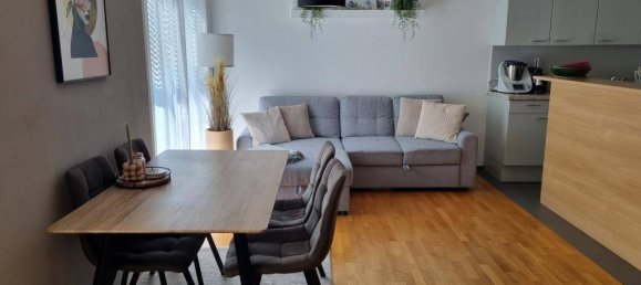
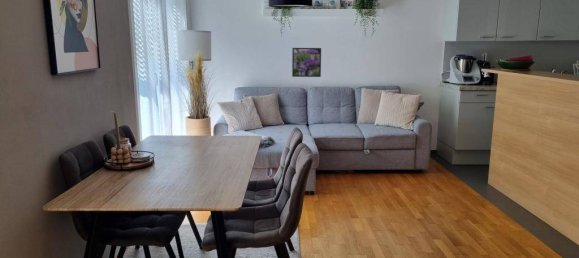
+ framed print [291,47,322,78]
